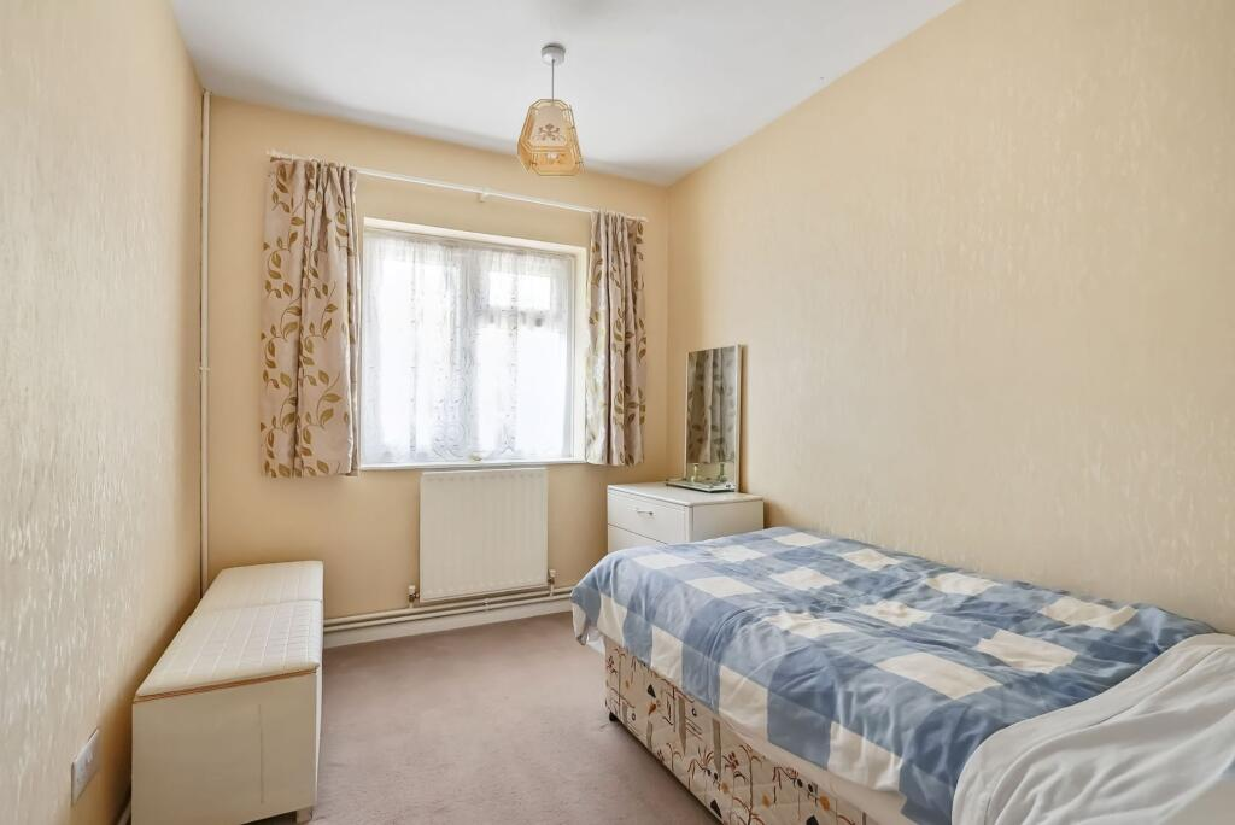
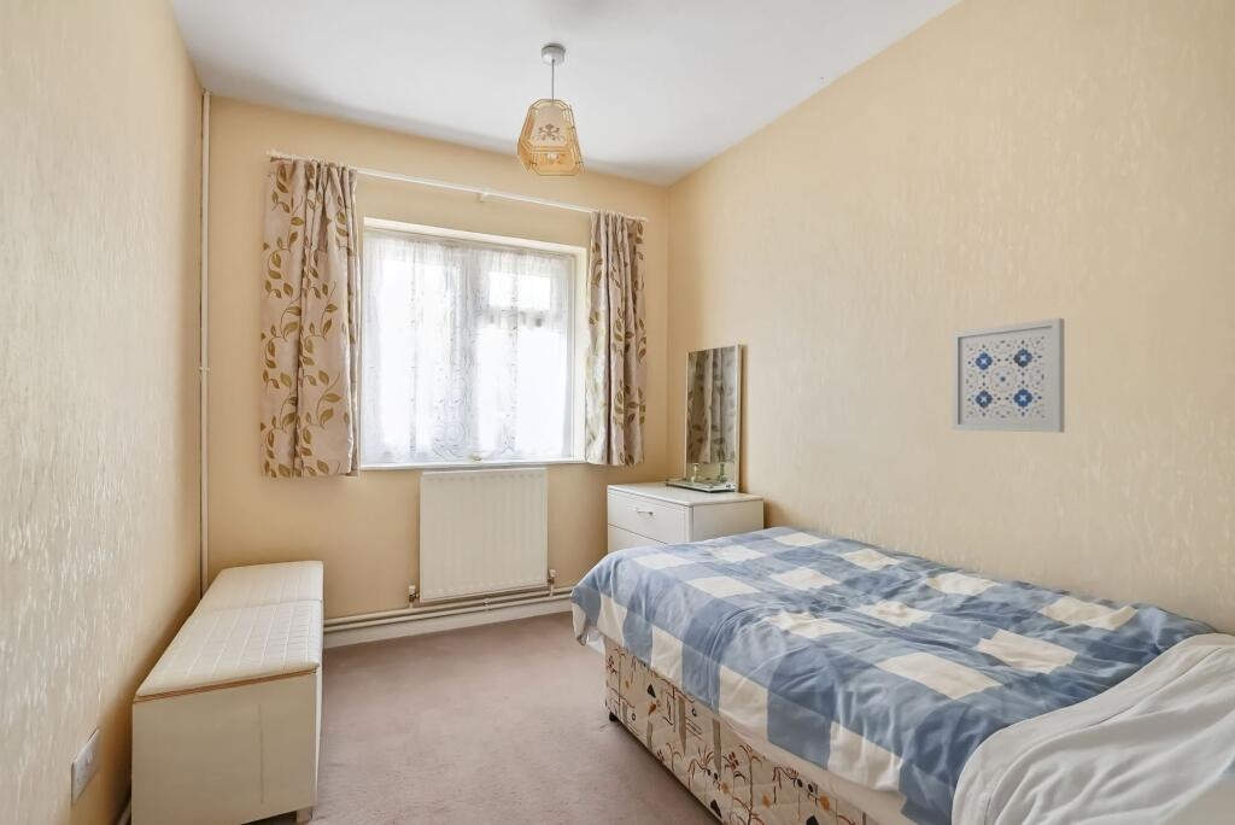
+ wall art [950,317,1066,434]
